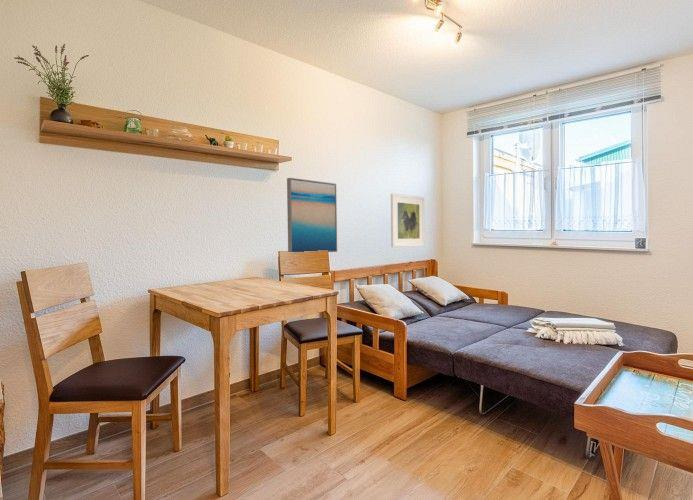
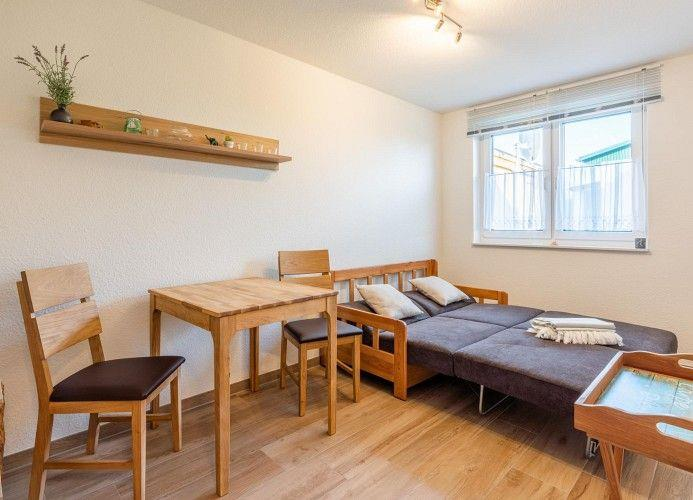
- wall art [286,177,338,253]
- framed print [390,193,426,248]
